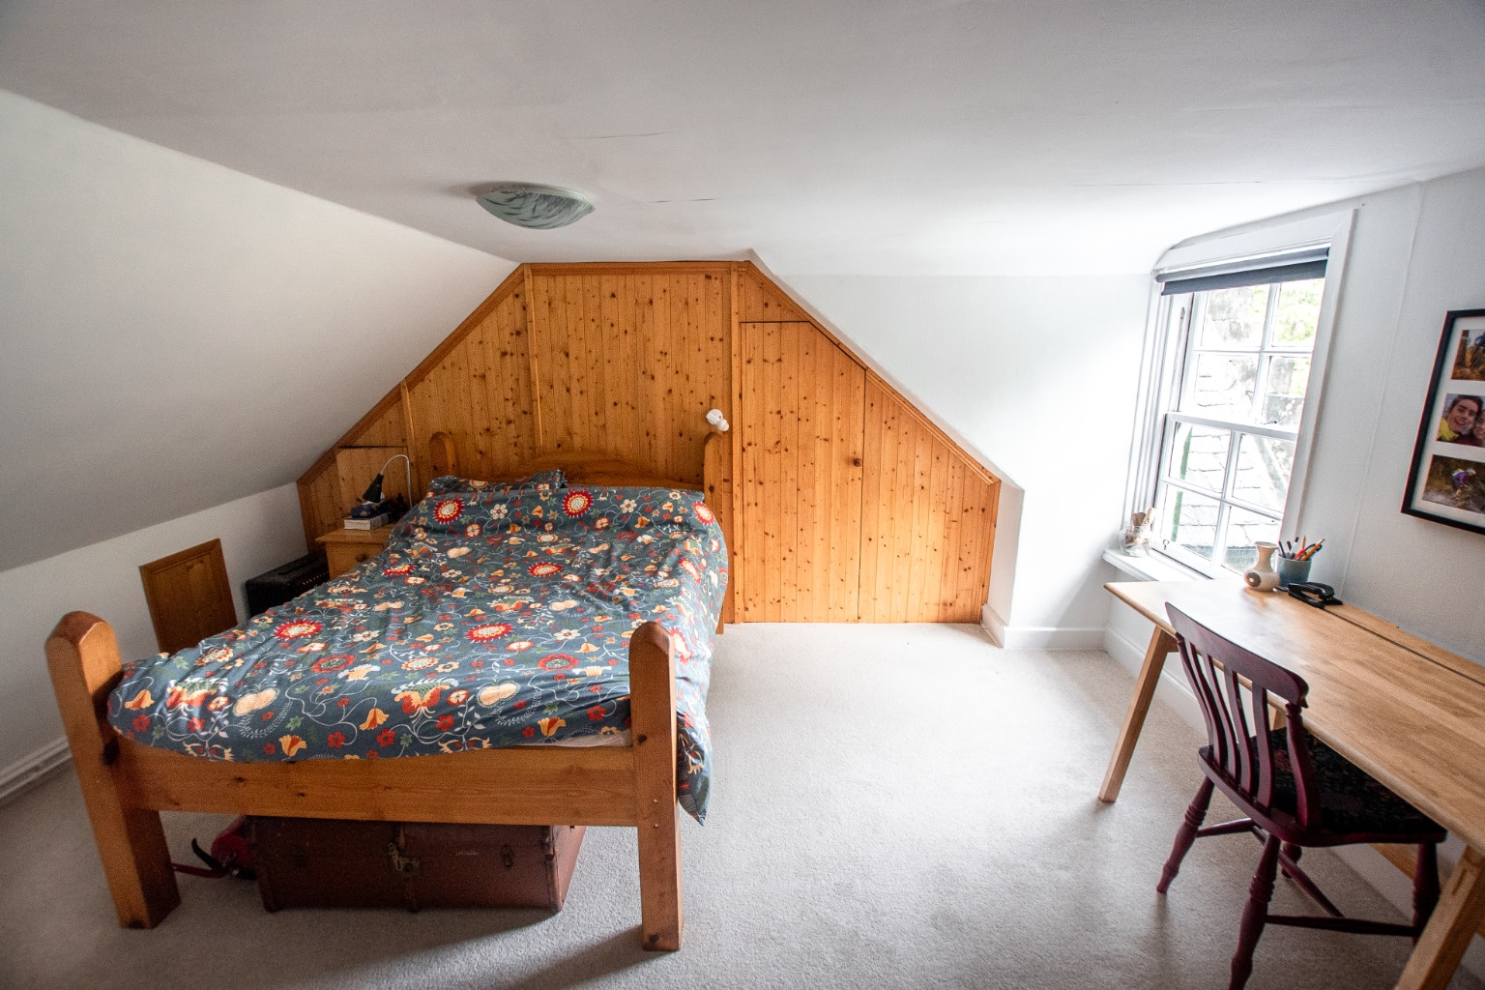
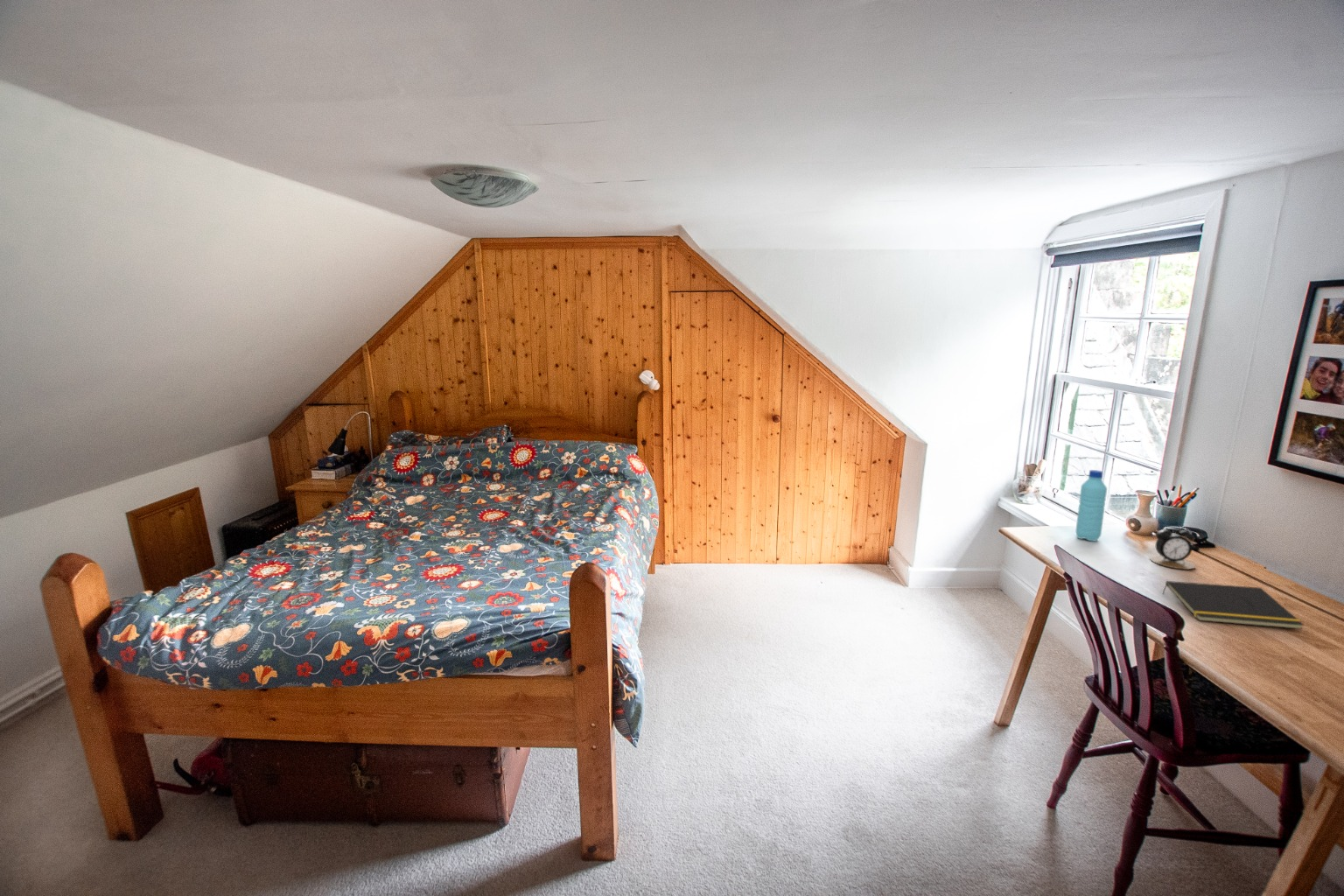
+ alarm clock [1149,526,1196,570]
+ water bottle [1075,469,1108,542]
+ notepad [1162,580,1305,630]
